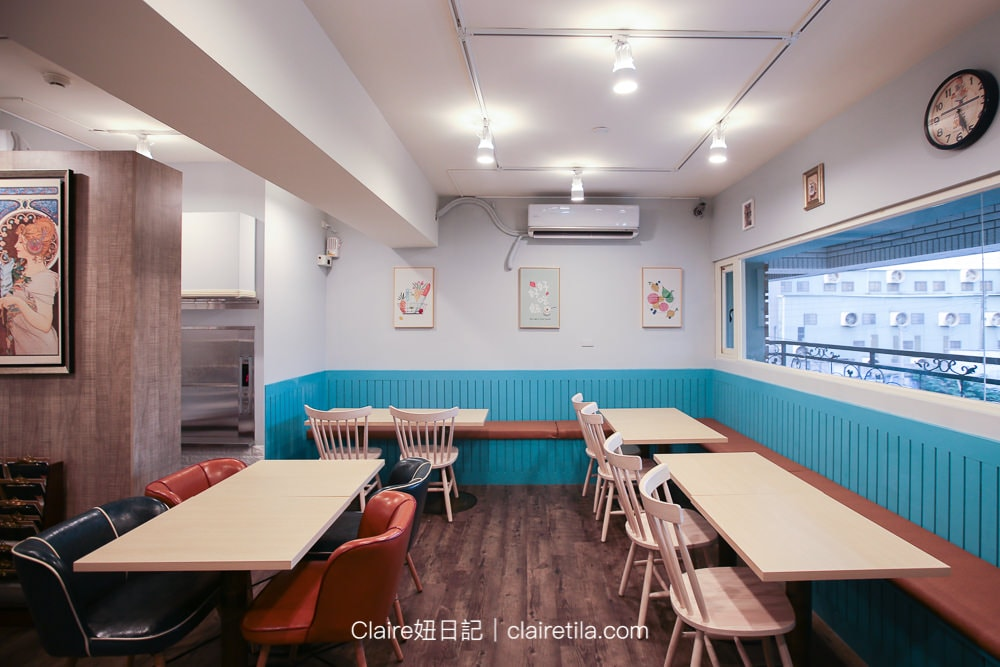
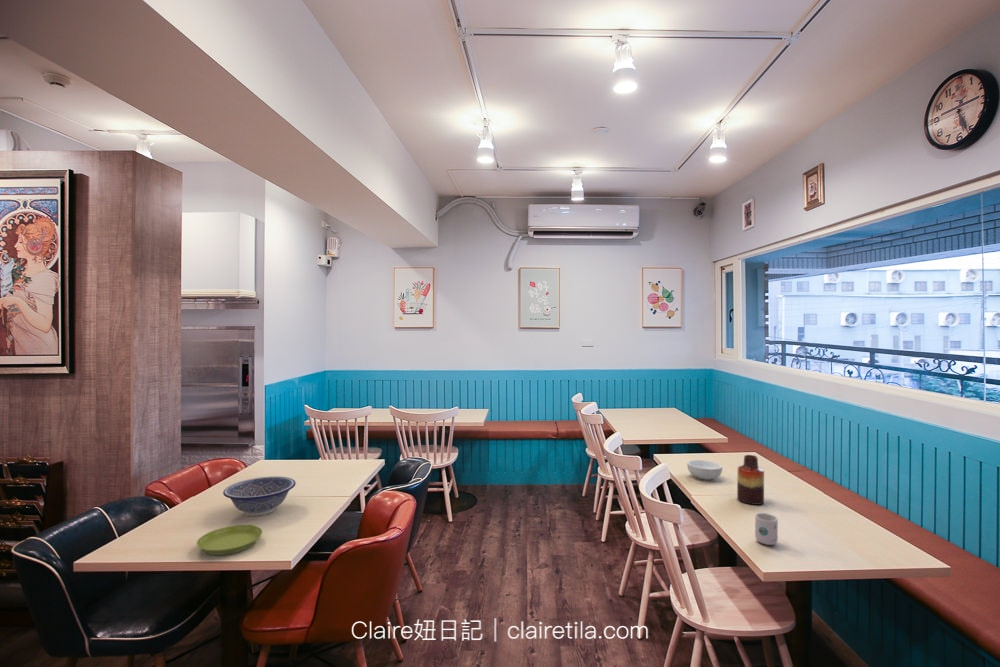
+ decorative bowl [222,476,297,517]
+ vase [736,454,765,506]
+ saucer [196,524,263,556]
+ cereal bowl [686,459,723,481]
+ mug [754,512,779,546]
